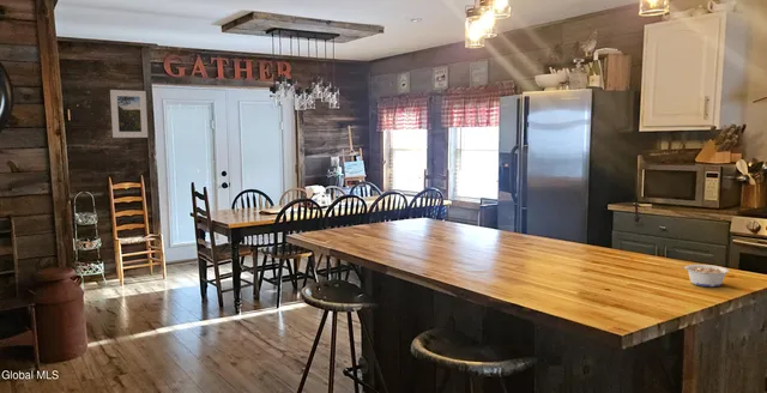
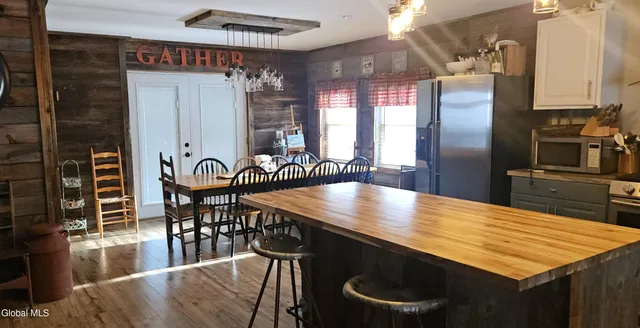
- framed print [109,89,149,139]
- legume [678,264,730,288]
